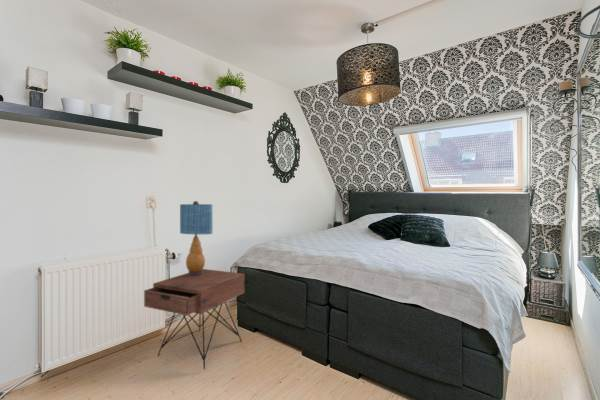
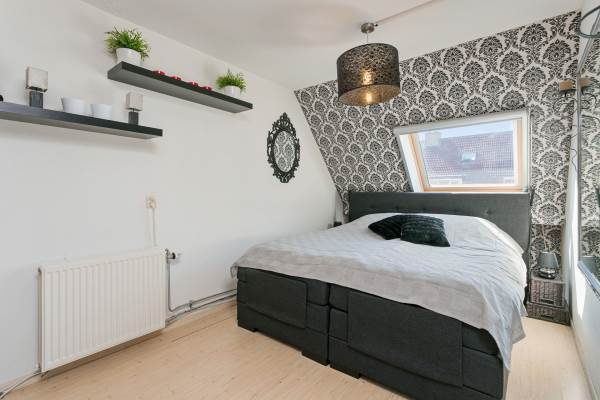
- table lamp [179,200,213,277]
- nightstand [143,268,245,370]
